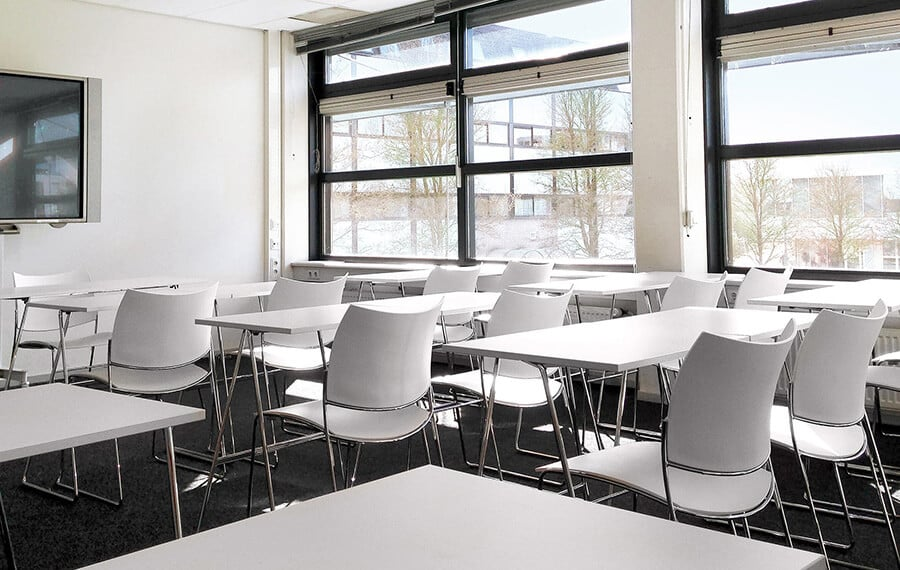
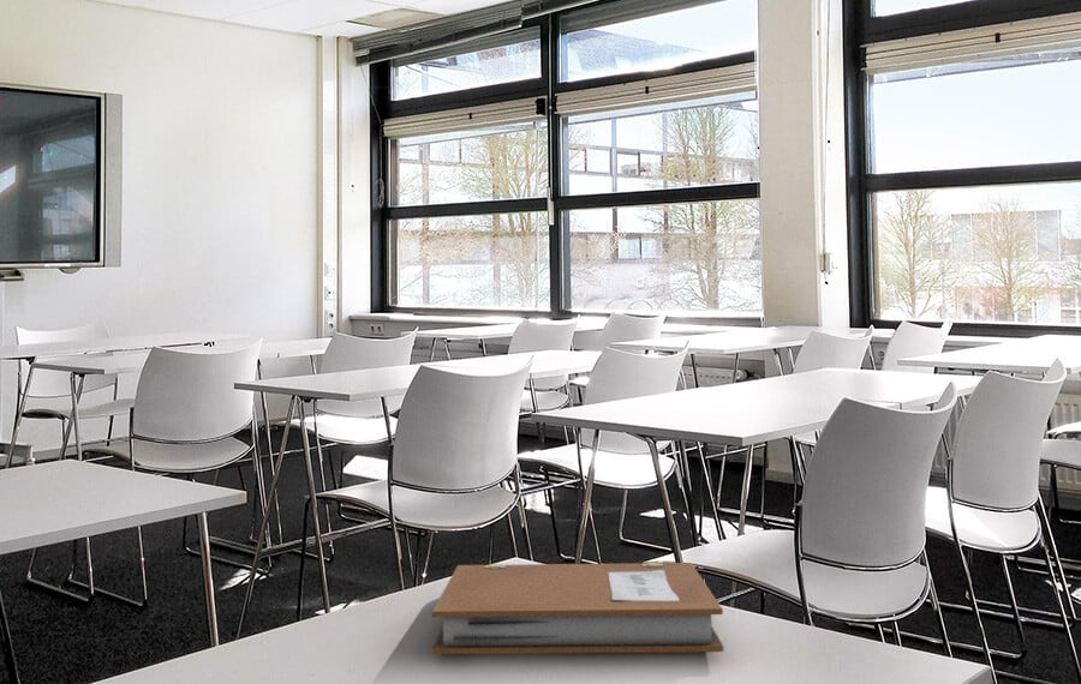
+ notebook [431,562,724,655]
